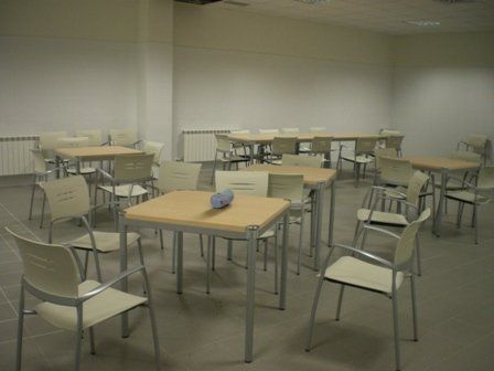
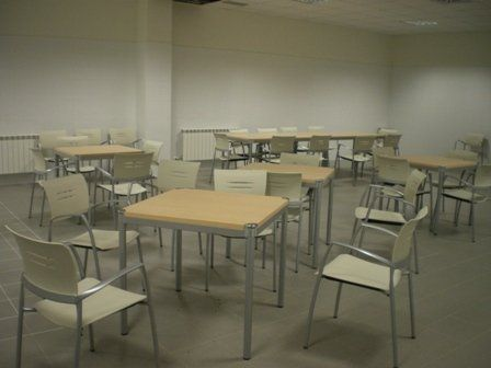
- pencil case [210,188,235,209]
